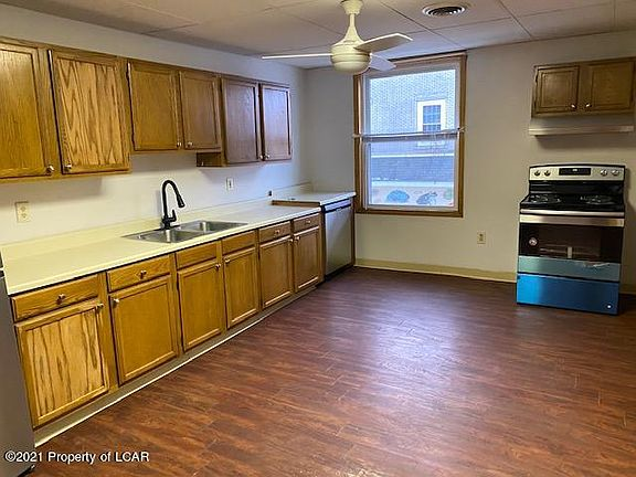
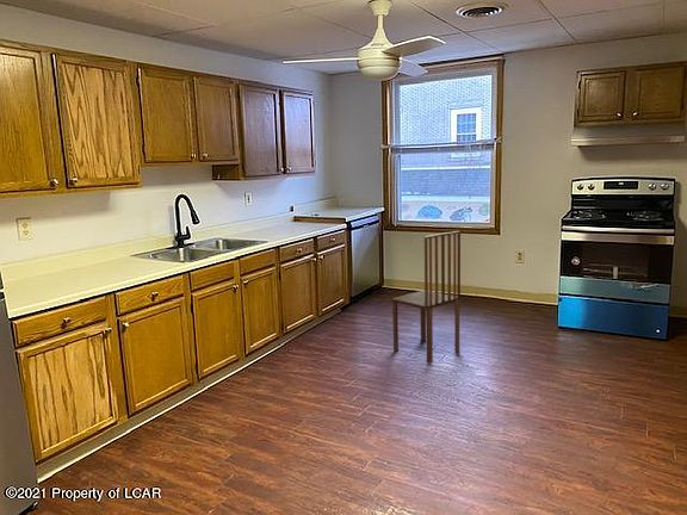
+ dining chair [390,230,462,364]
